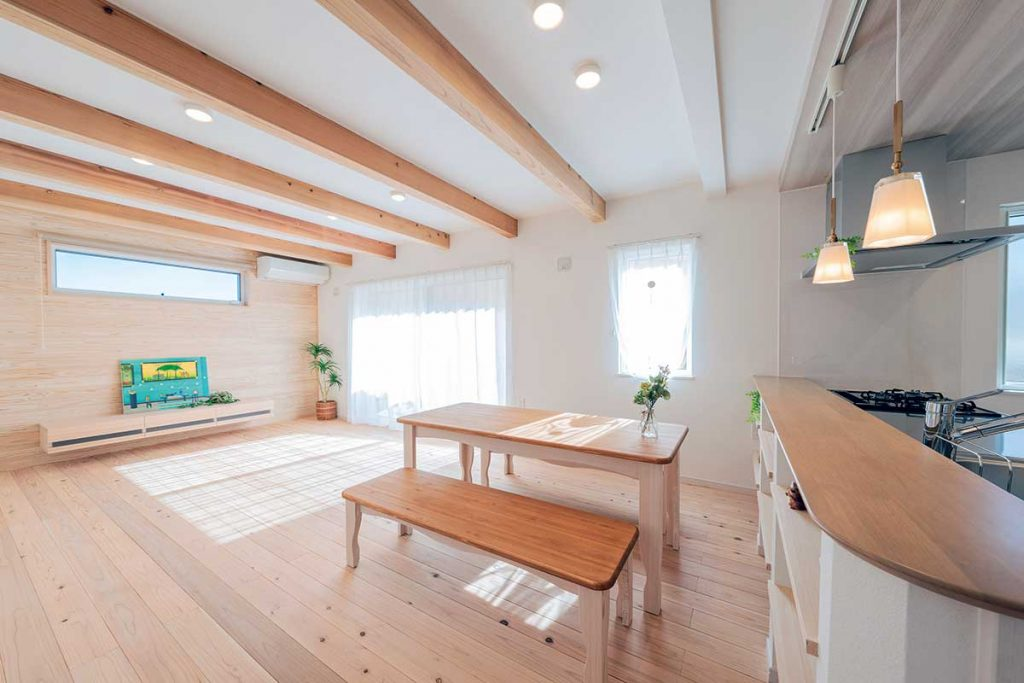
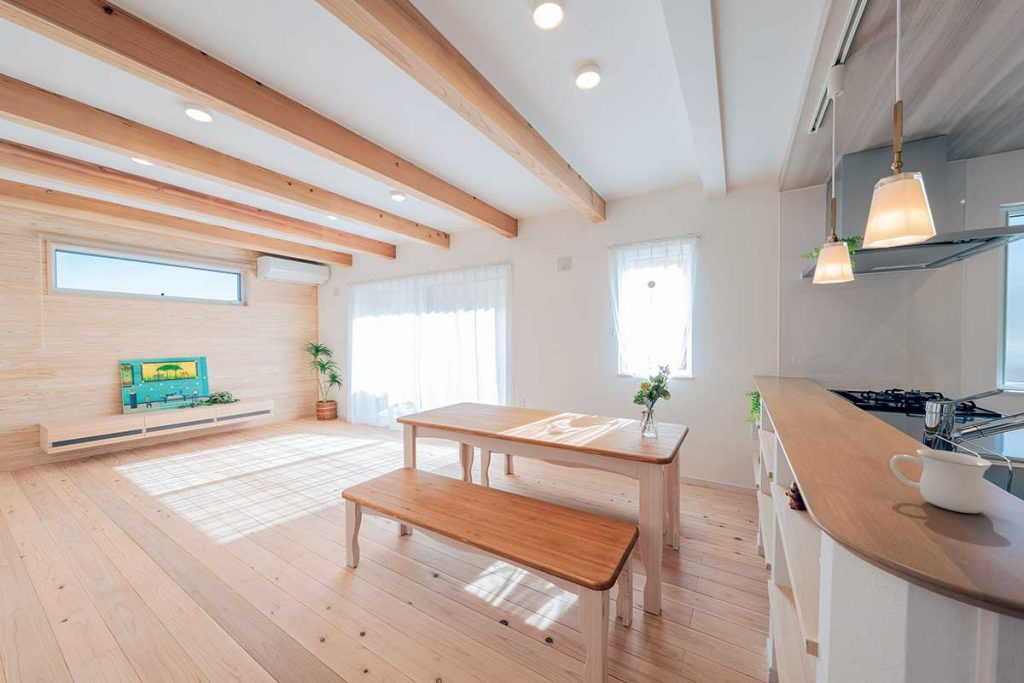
+ mug [889,448,993,514]
